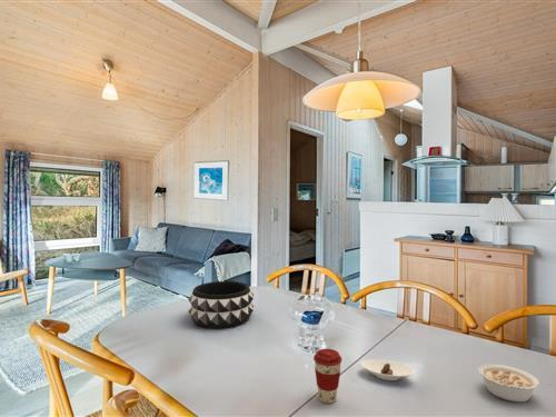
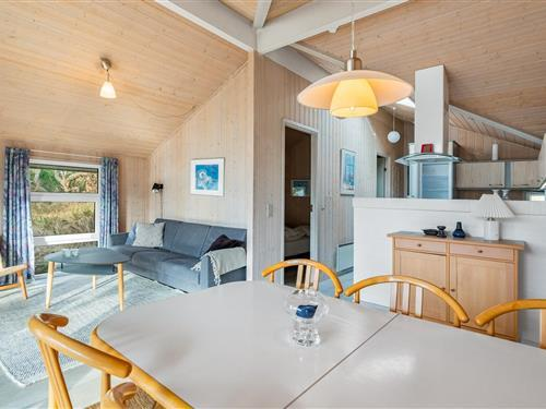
- legume [477,364,554,403]
- saucer [359,358,415,381]
- coffee cup [312,348,342,405]
- decorative bowl [187,280,255,329]
